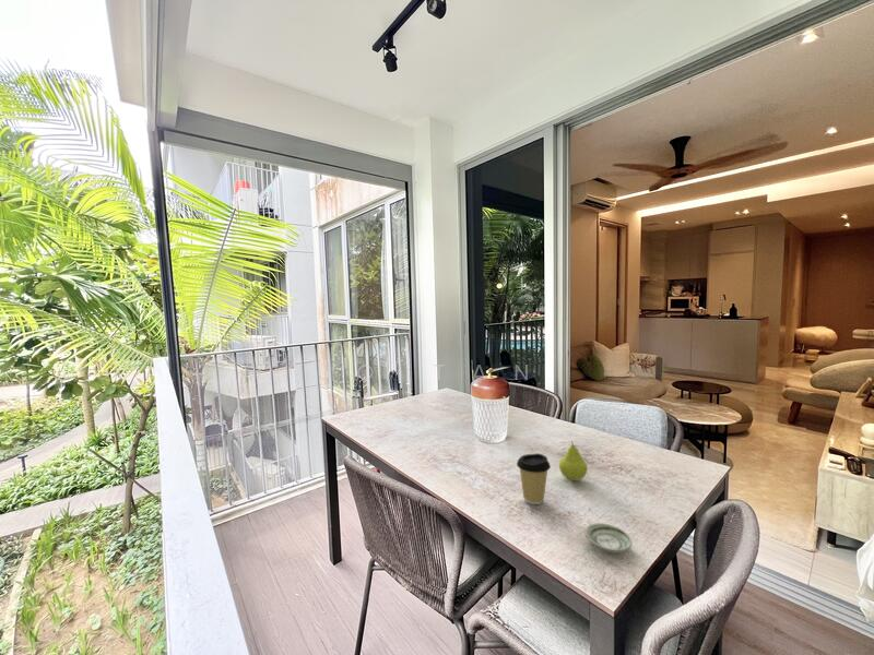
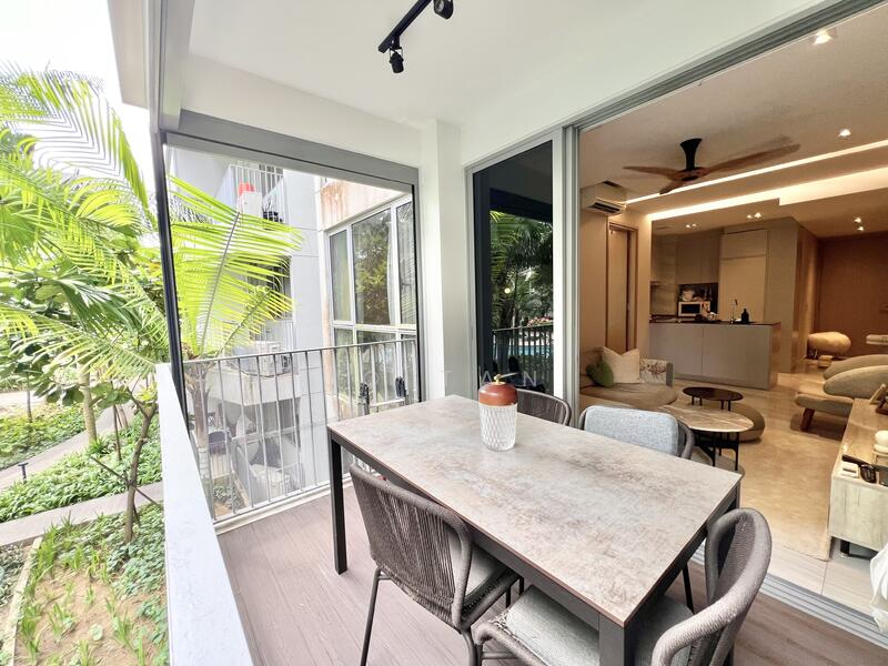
- saucer [583,522,634,555]
- fruit [558,440,589,481]
- coffee cup [516,452,552,505]
